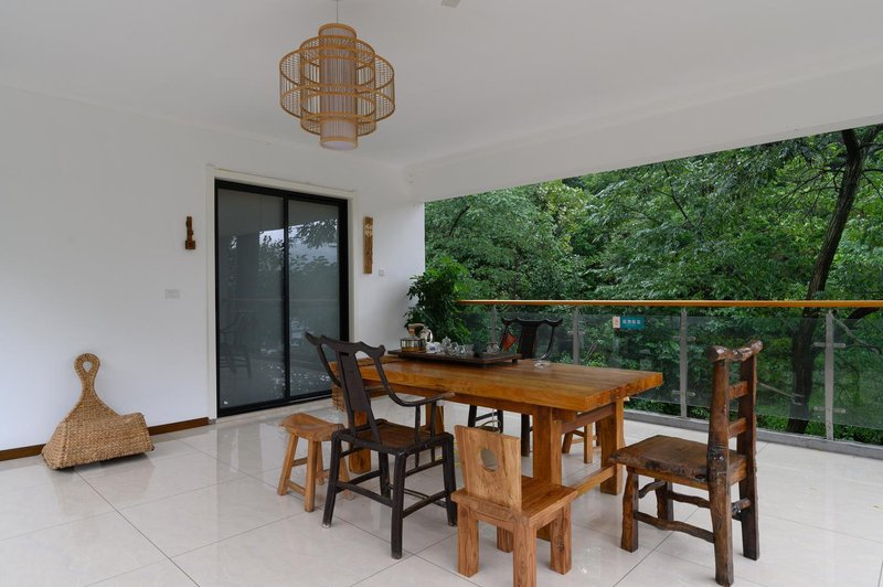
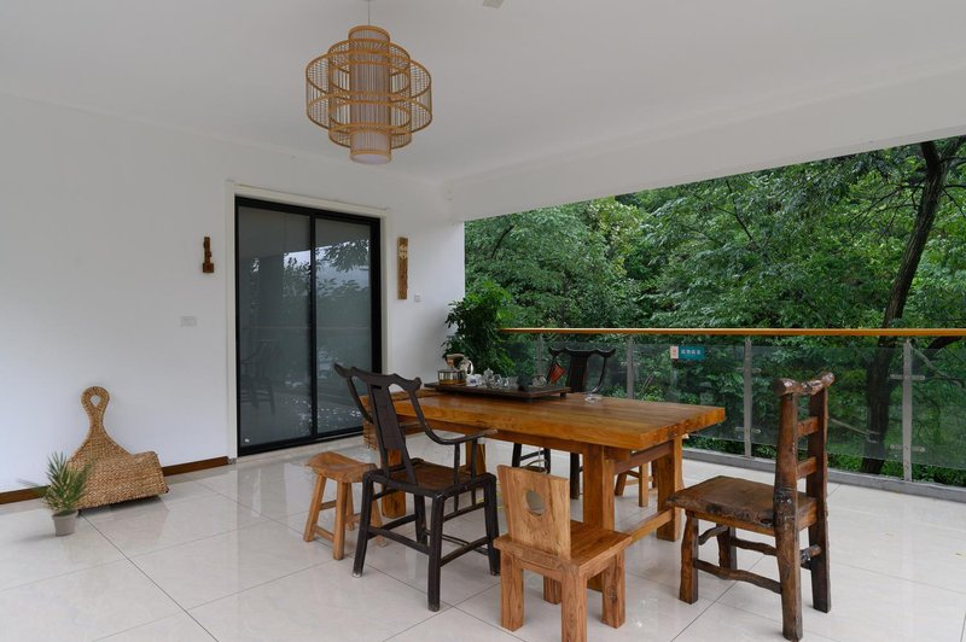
+ potted plant [17,450,105,537]
